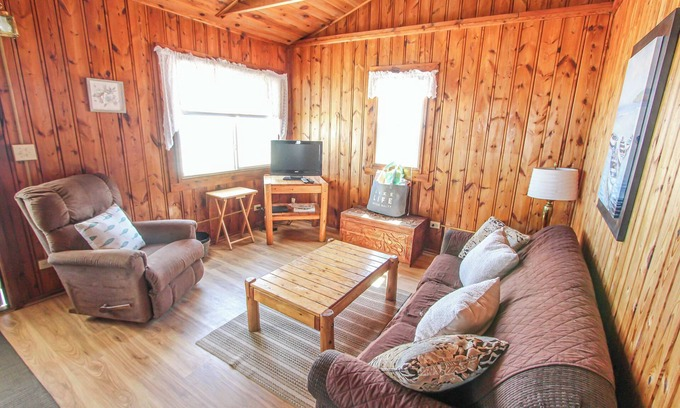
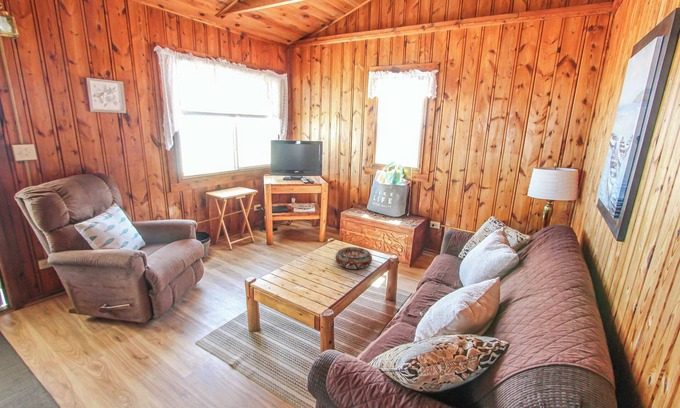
+ decorative bowl [335,246,373,270]
